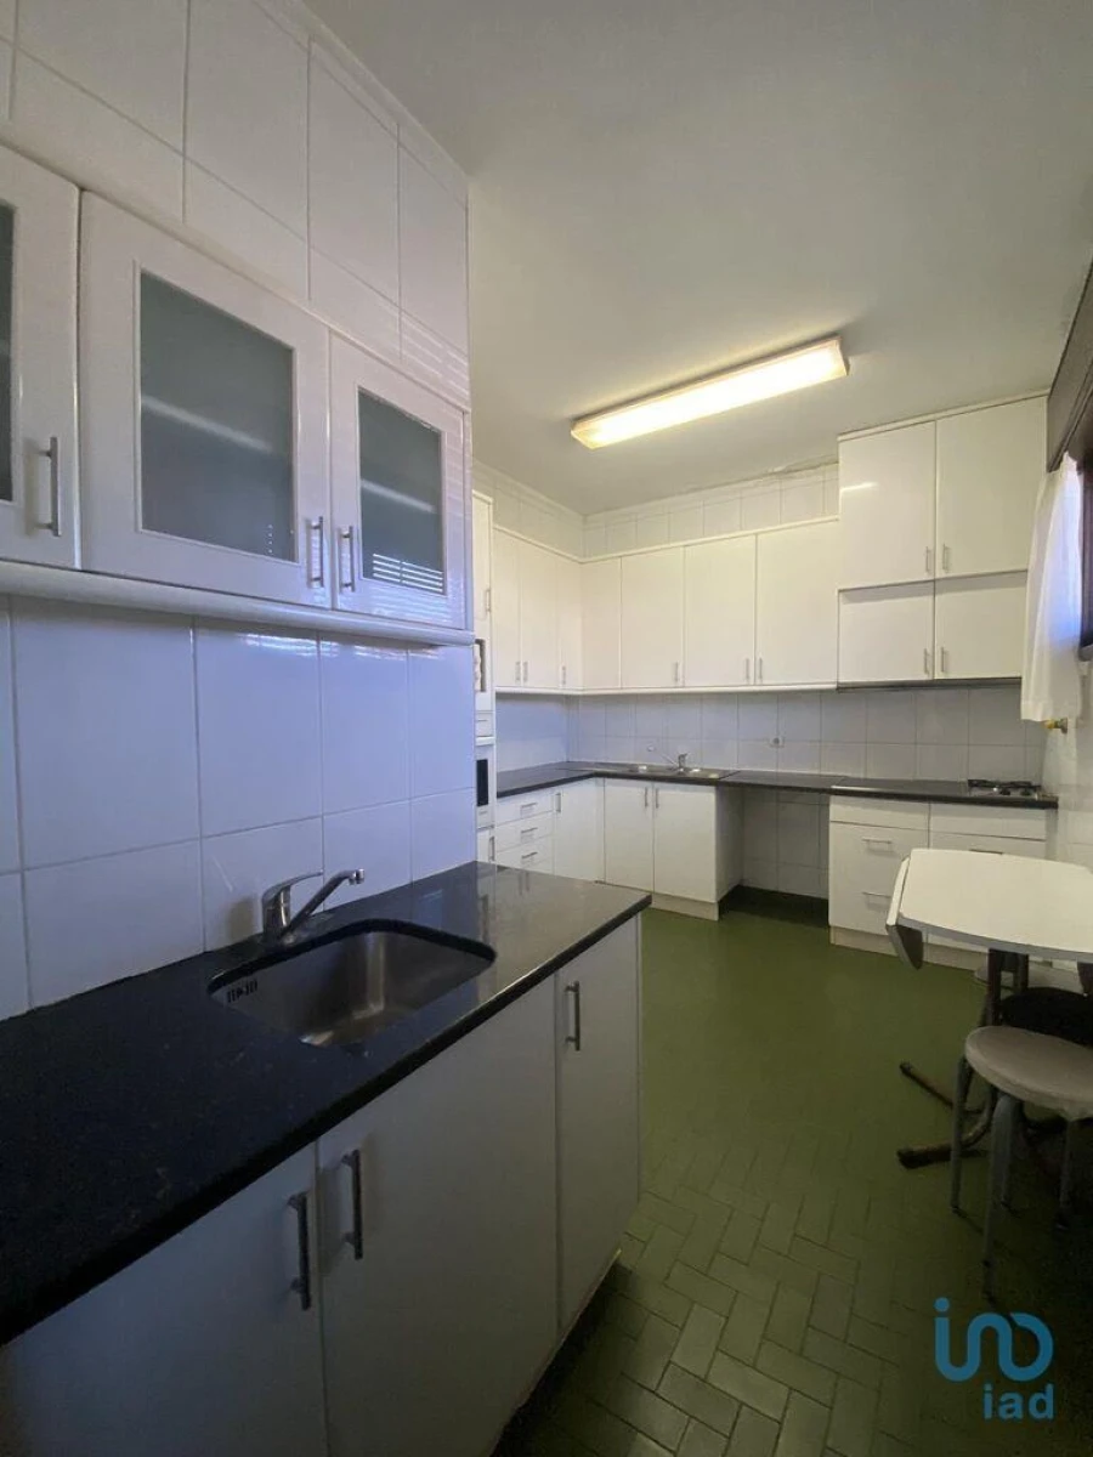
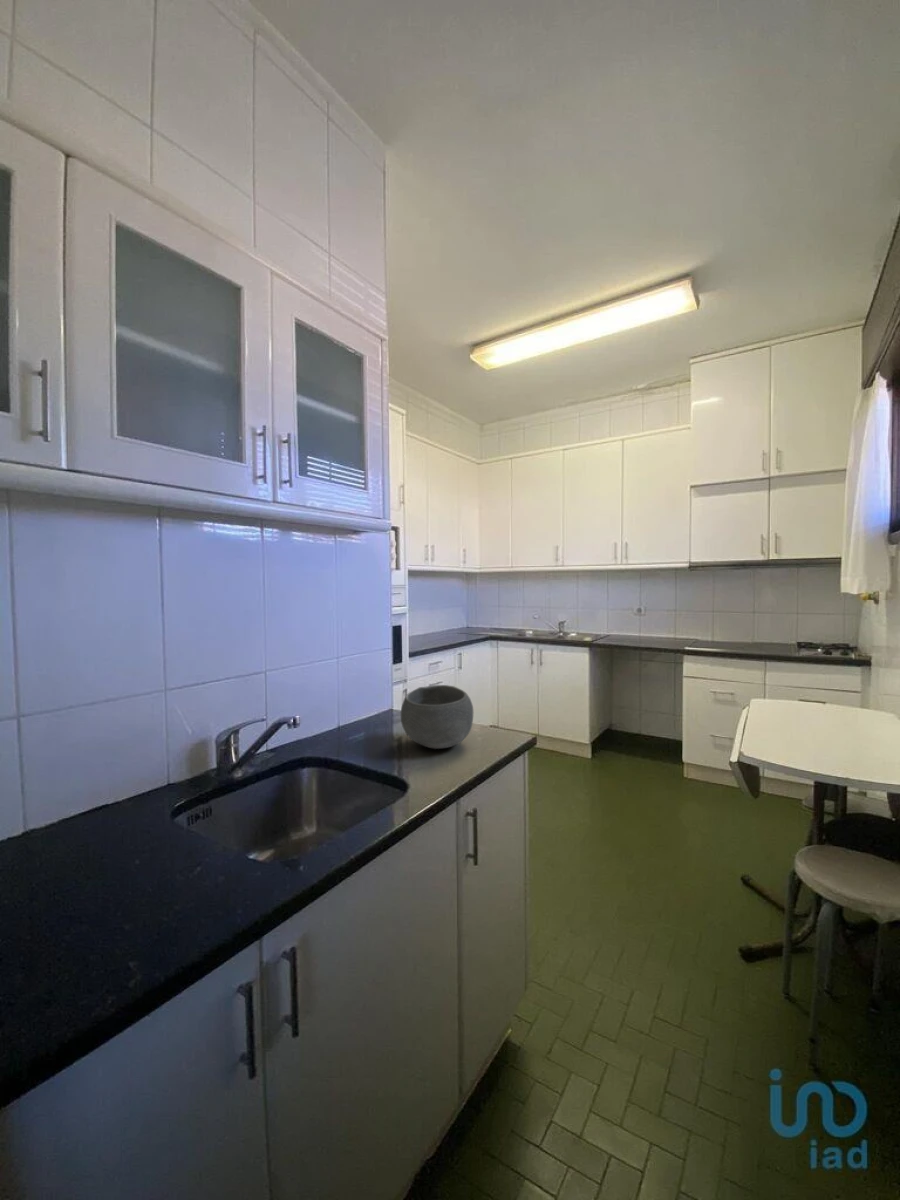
+ bowl [400,684,474,750]
